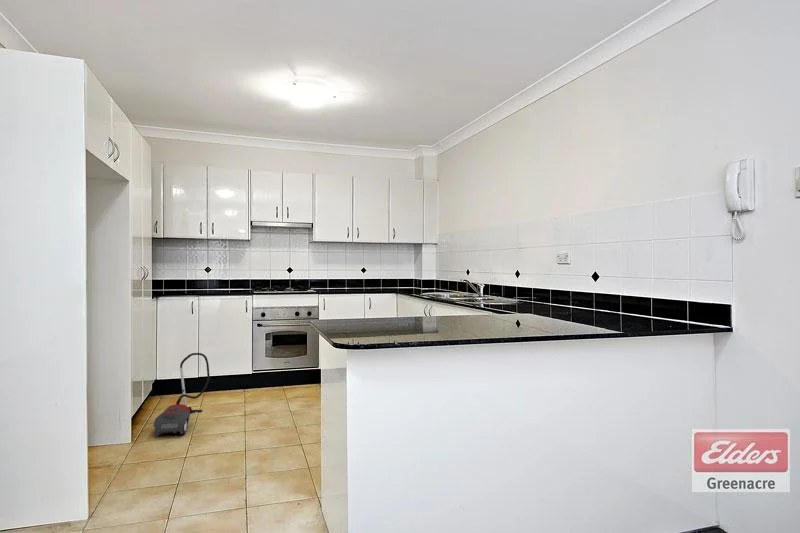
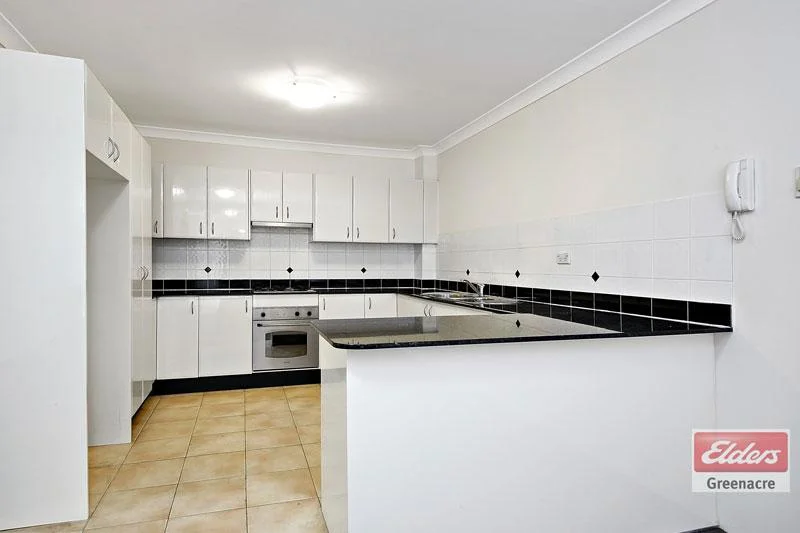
- vacuum cleaner [153,352,211,436]
